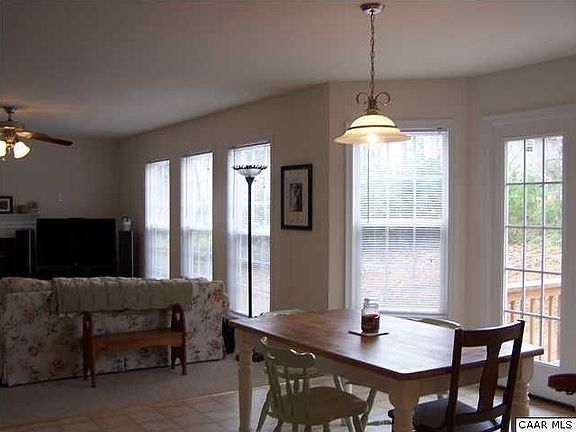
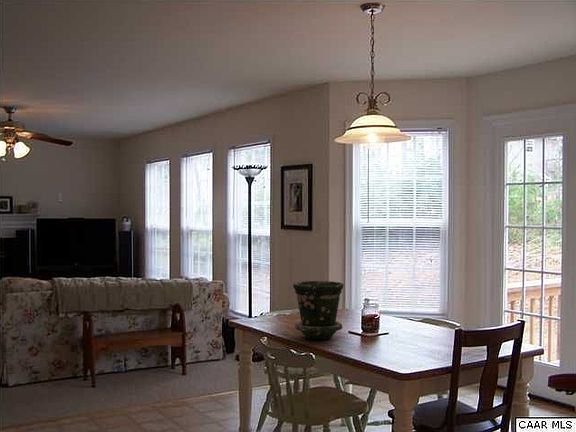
+ flower pot [292,280,345,340]
